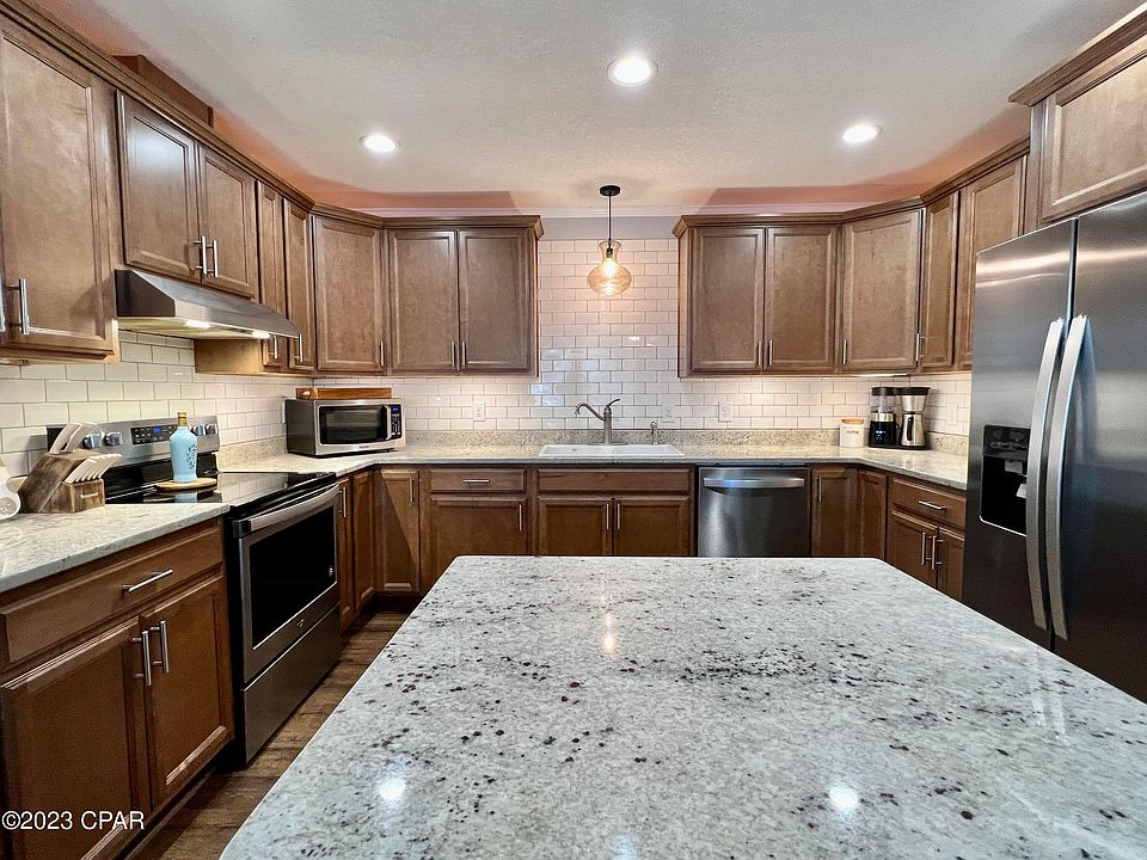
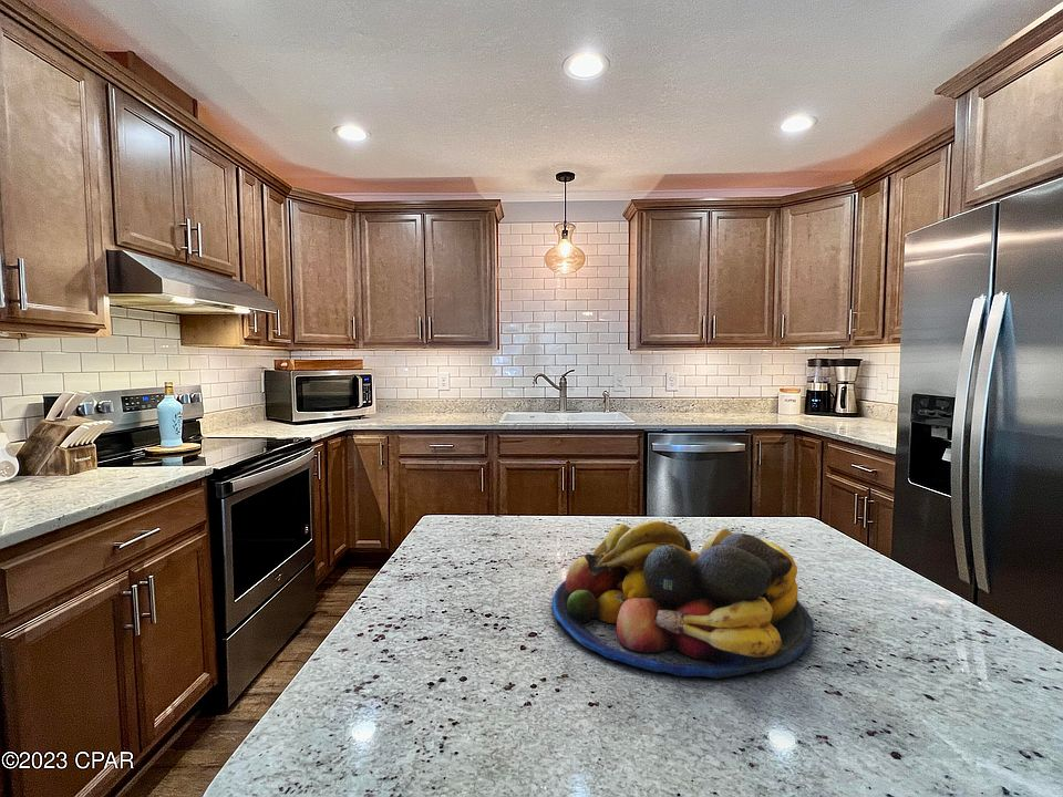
+ fruit bowl [551,520,814,680]
